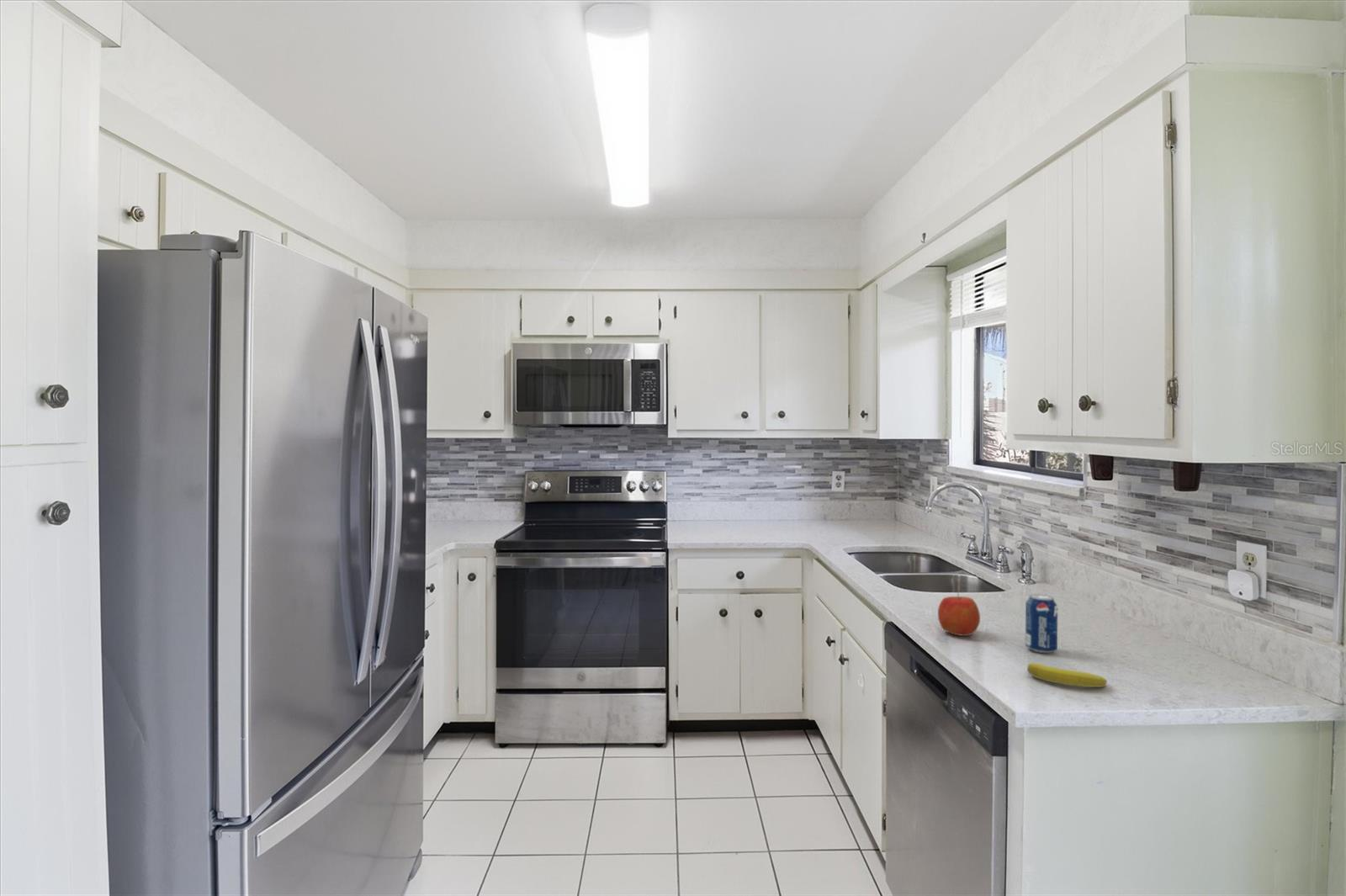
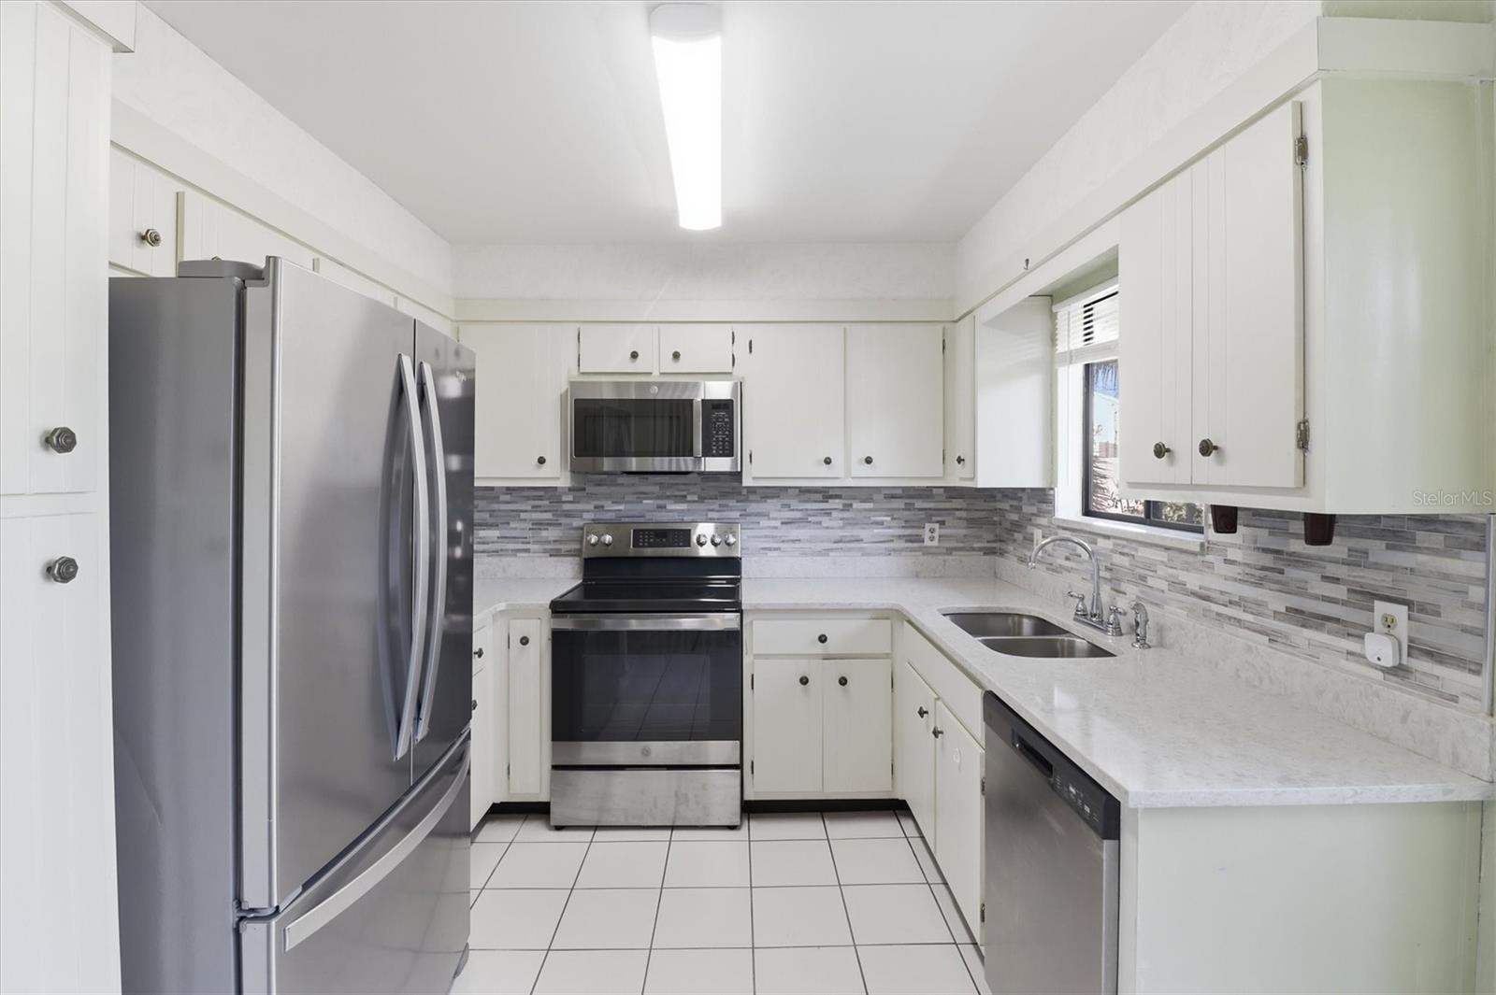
- banana [1026,662,1108,688]
- apple [937,591,981,637]
- beverage can [1025,593,1058,654]
